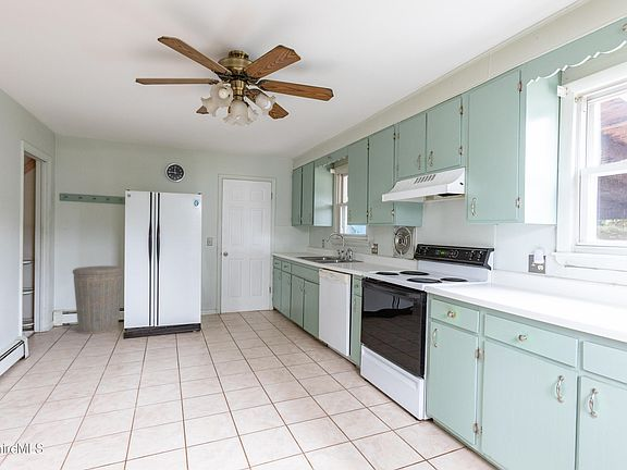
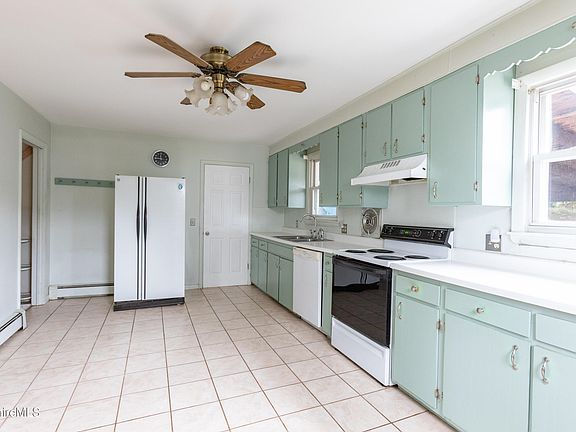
- trash can [72,264,125,335]
